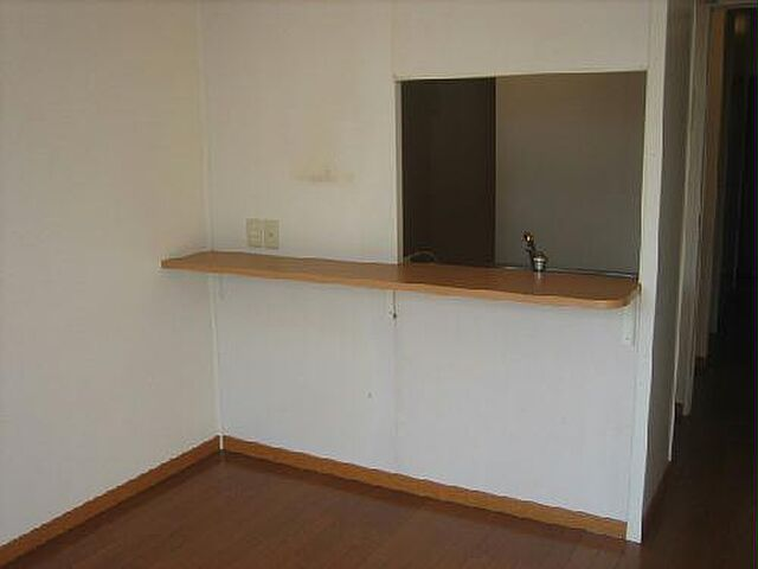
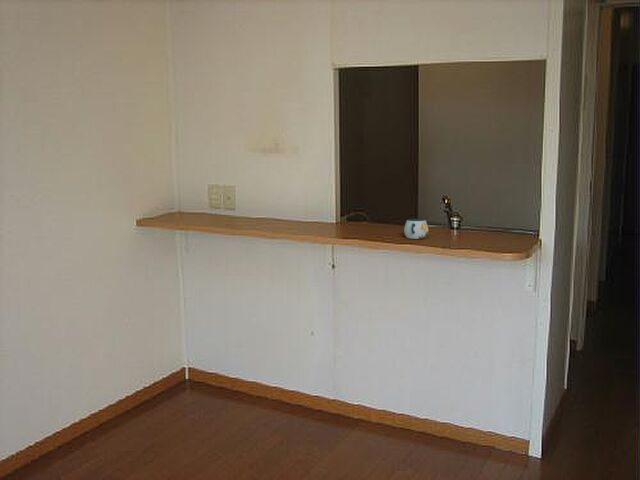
+ mug [403,218,429,240]
